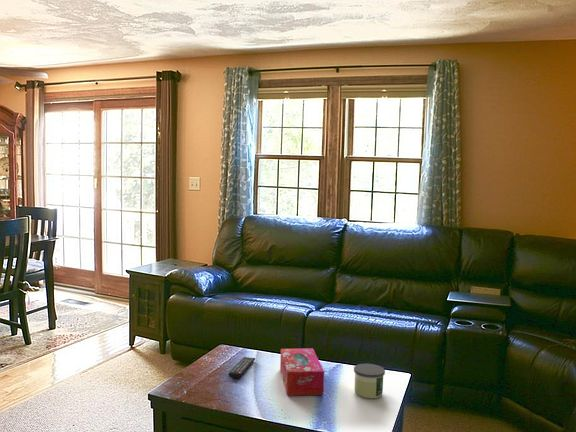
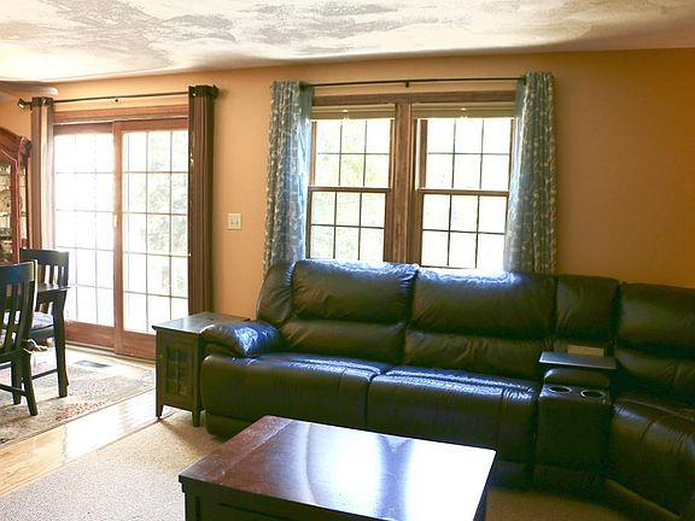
- remote control [228,356,256,379]
- candle [353,363,386,399]
- tissue box [279,347,325,397]
